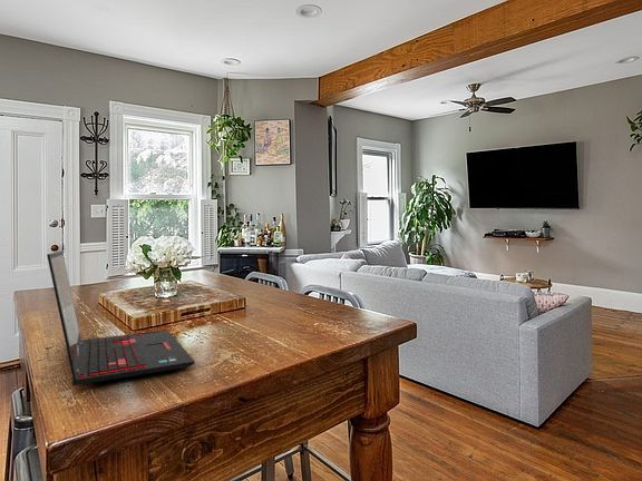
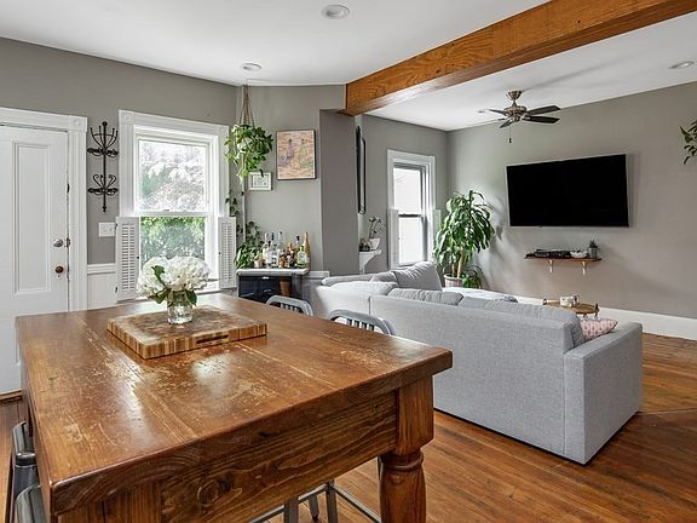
- laptop [46,251,195,386]
